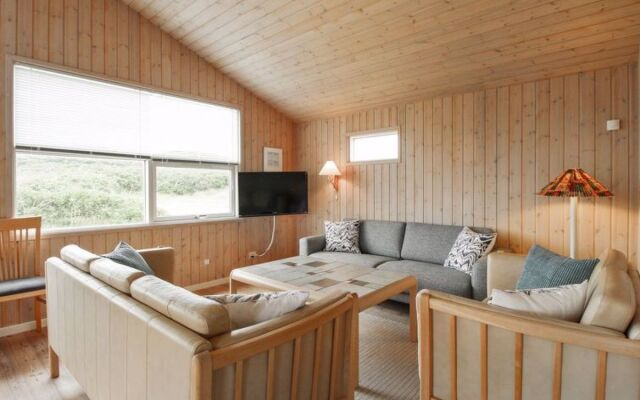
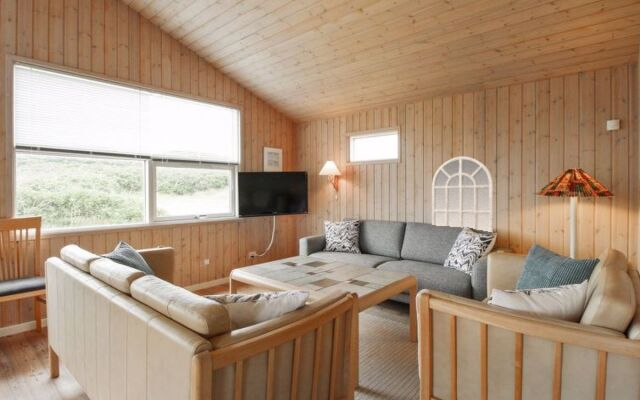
+ mirror [431,155,494,234]
